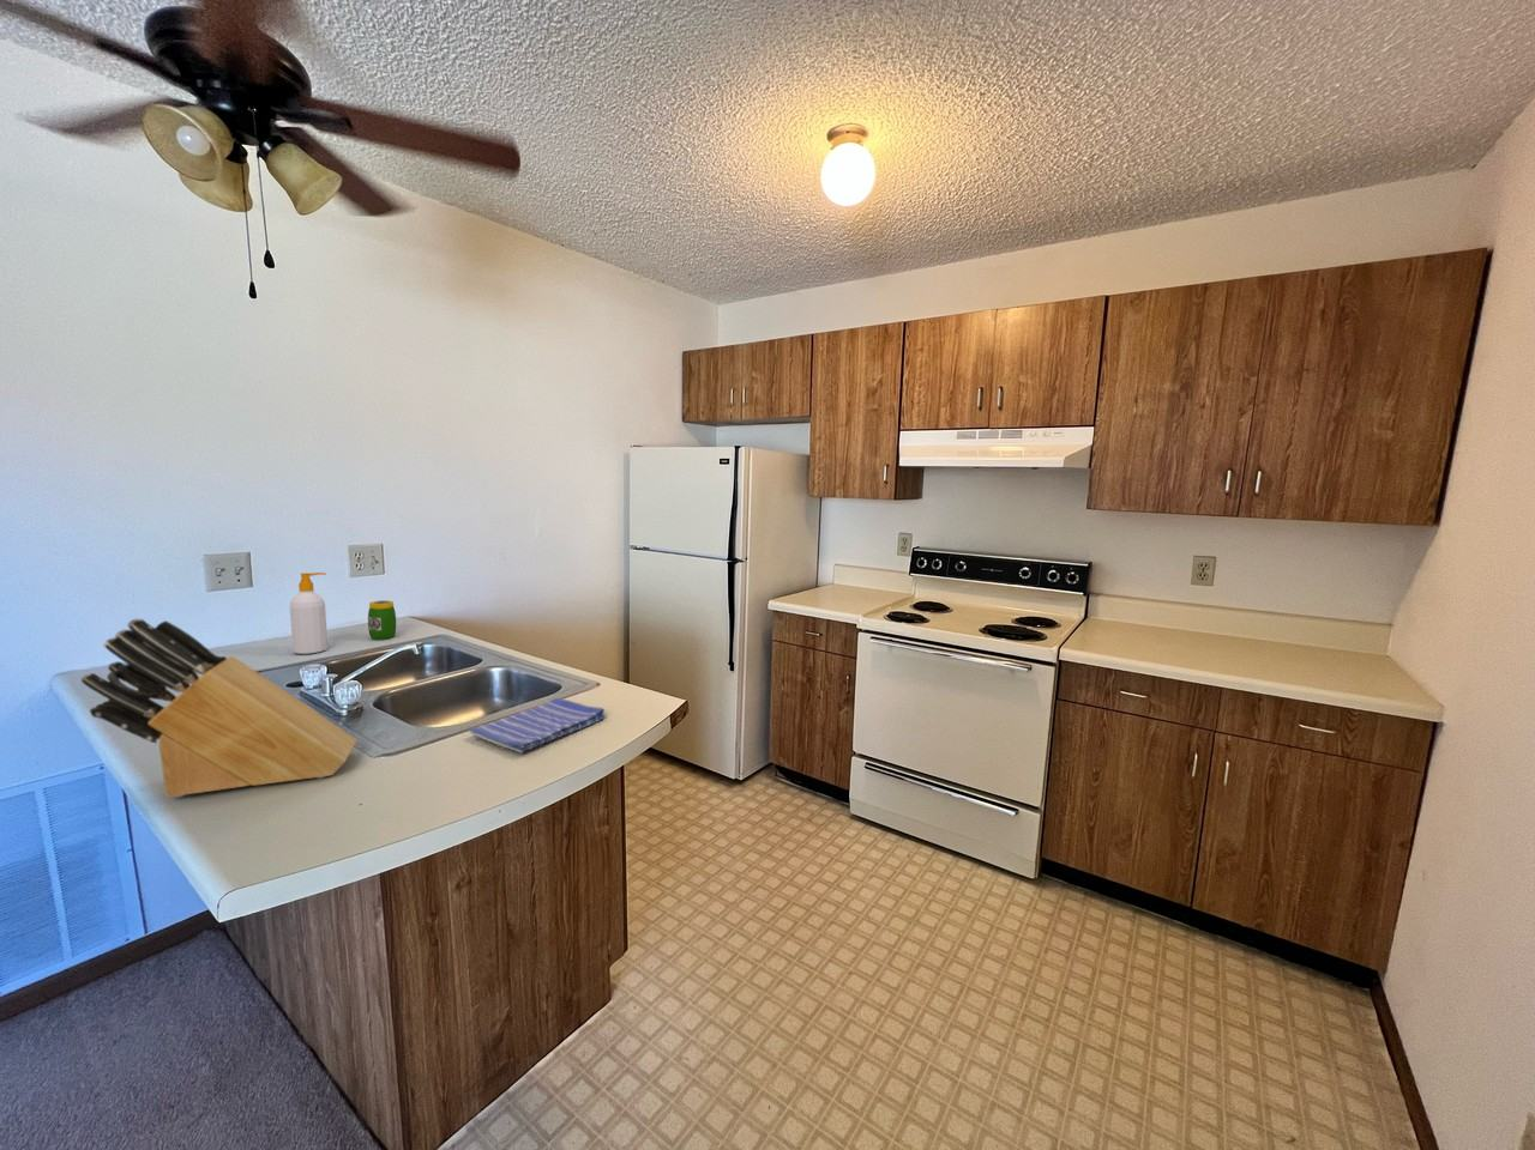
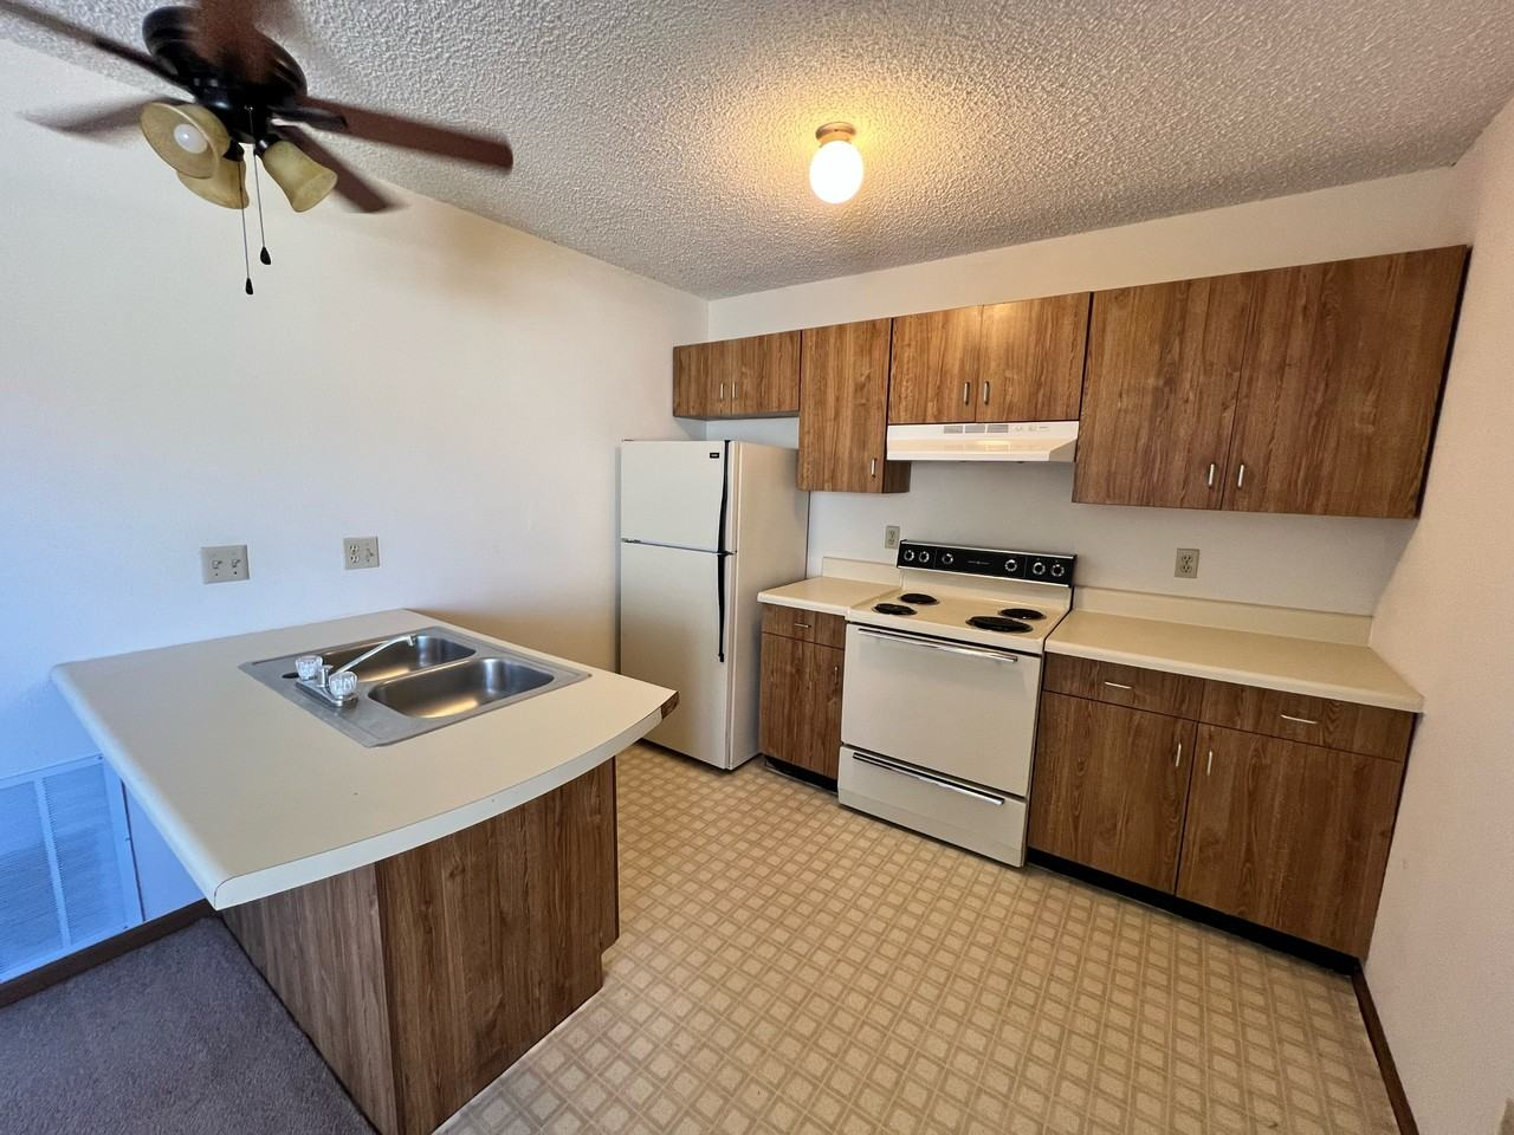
- dish towel [468,697,607,754]
- soap bottle [289,571,329,655]
- knife block [79,617,359,797]
- cleansing agent [367,599,396,641]
